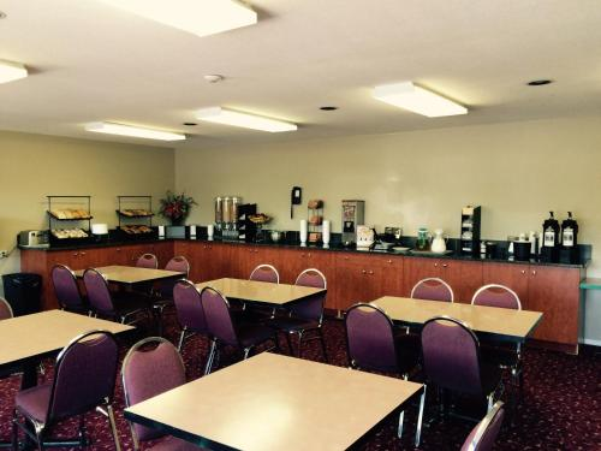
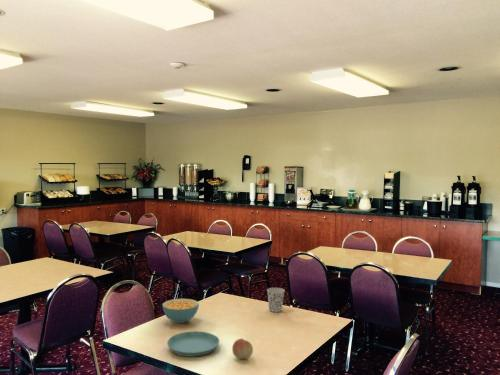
+ cup [266,287,286,313]
+ saucer [166,330,220,358]
+ cereal bowl [161,298,200,324]
+ fruit [231,338,254,360]
